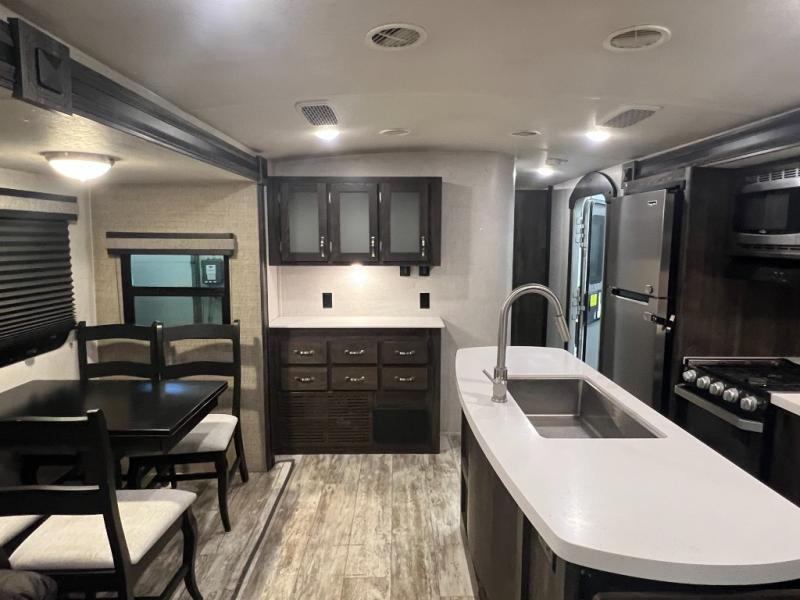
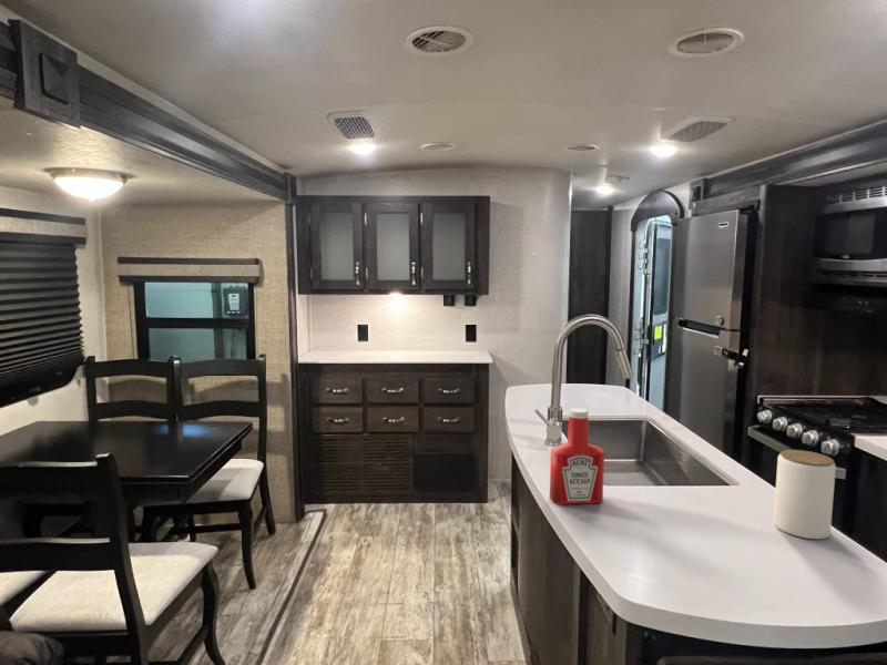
+ jar [773,449,837,540]
+ soap bottle [549,407,605,505]
